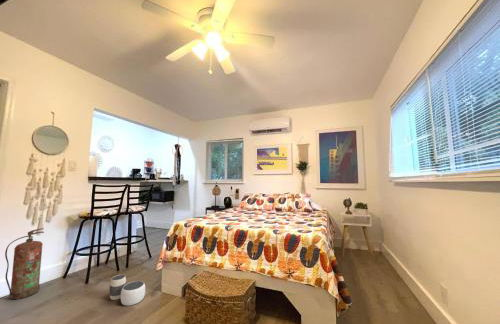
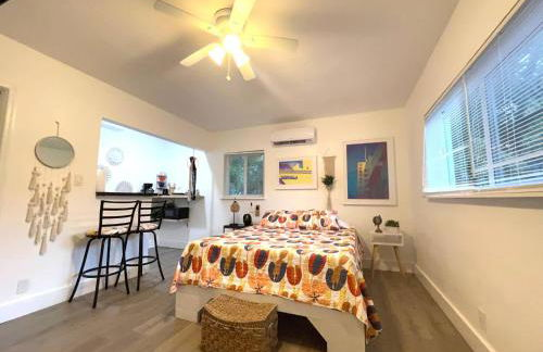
- fire extinguisher [4,227,45,300]
- waste basket [109,274,146,307]
